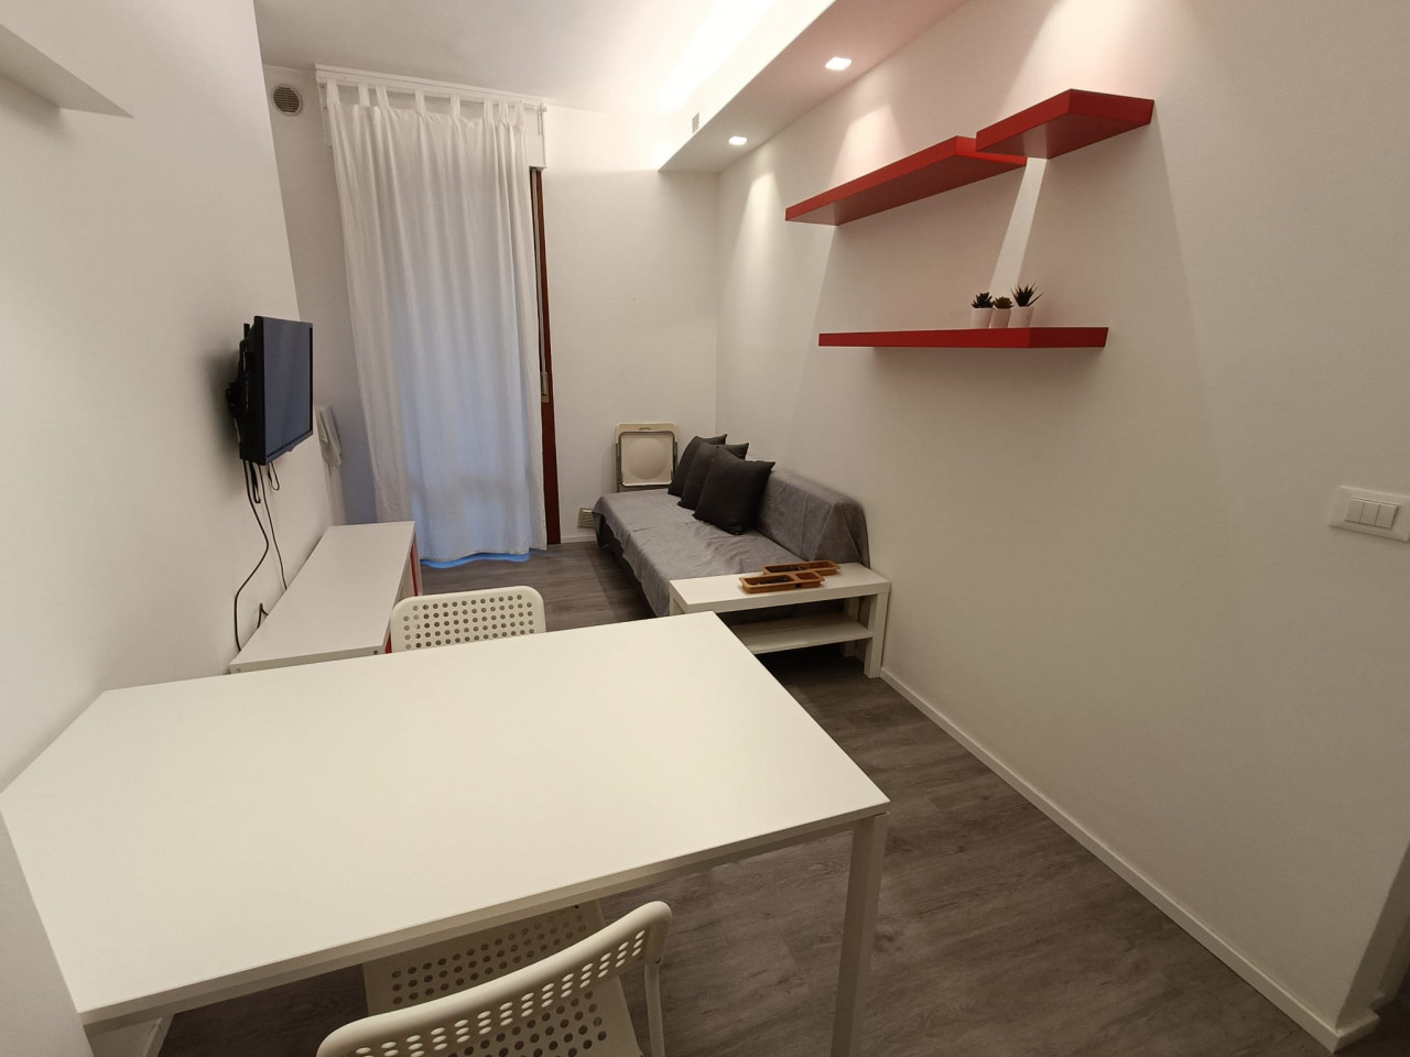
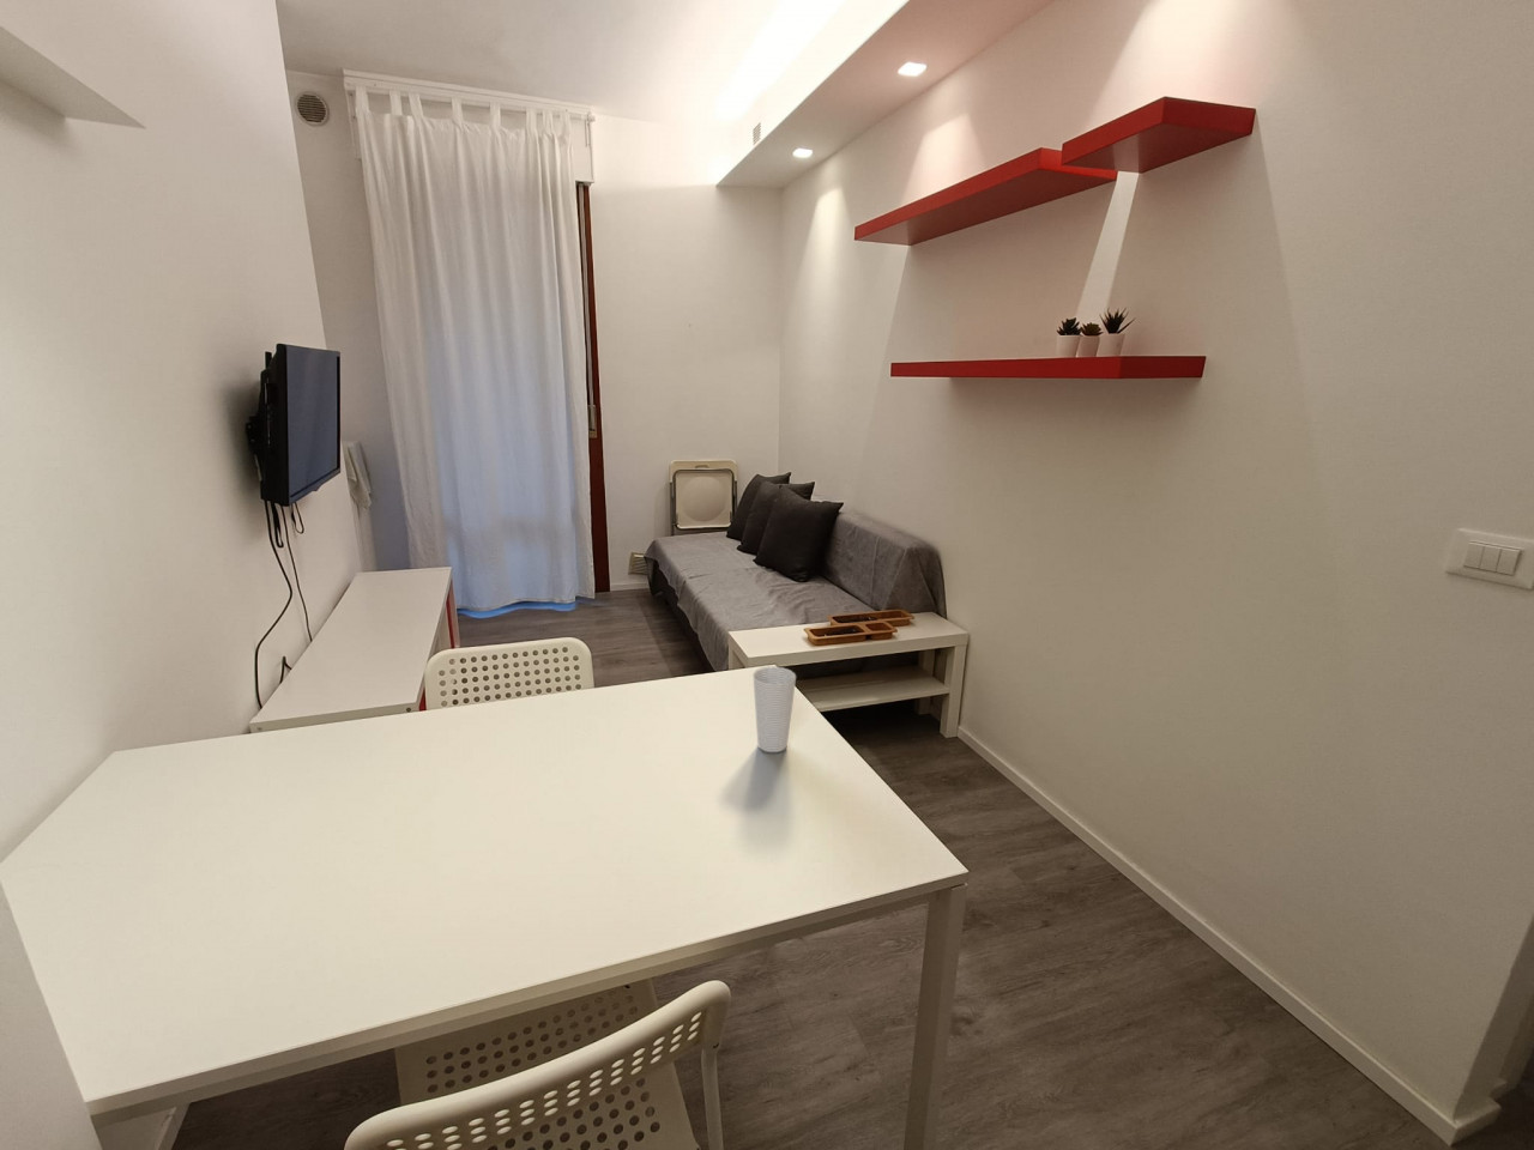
+ cup [751,666,797,754]
